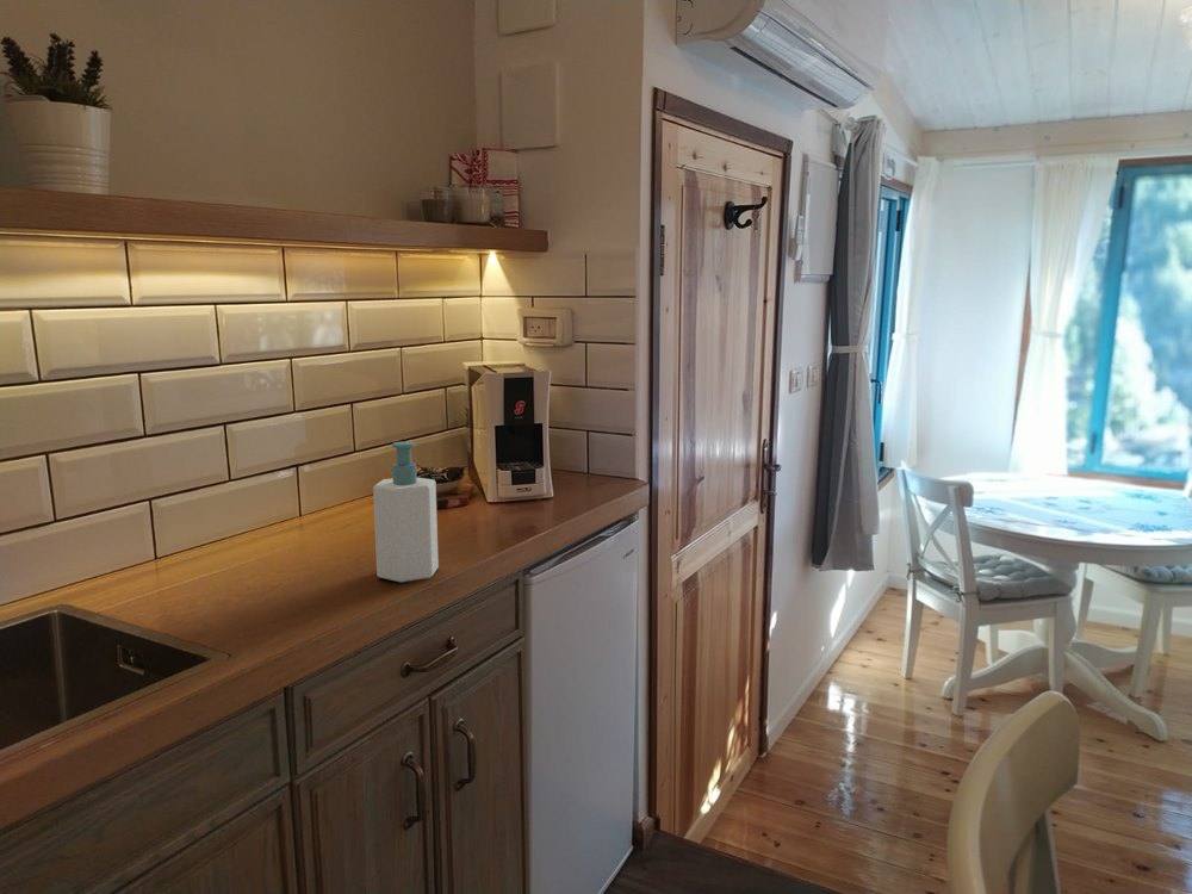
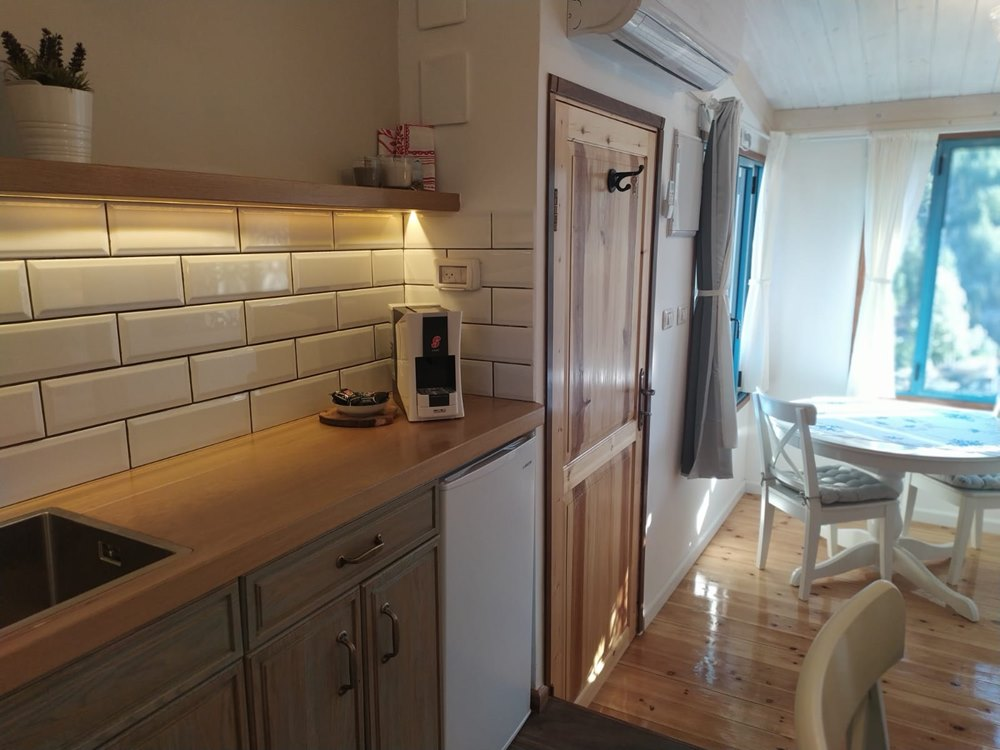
- soap bottle [372,440,440,583]
